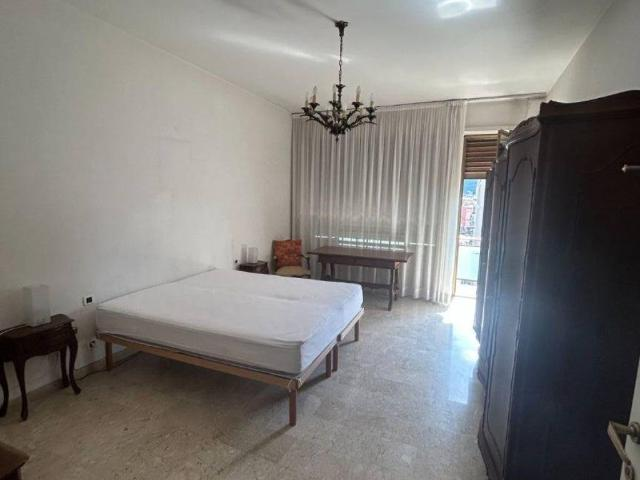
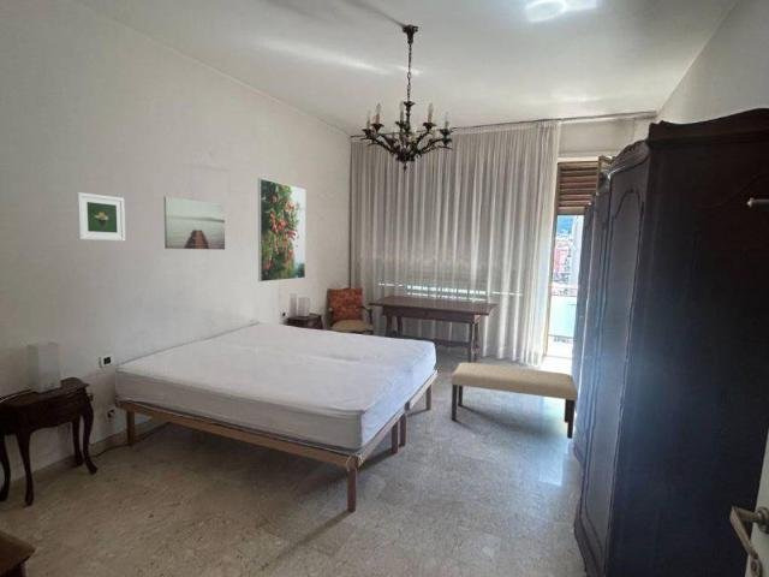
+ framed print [257,177,306,282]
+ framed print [74,191,126,242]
+ bench [449,362,579,440]
+ wall art [162,196,226,251]
